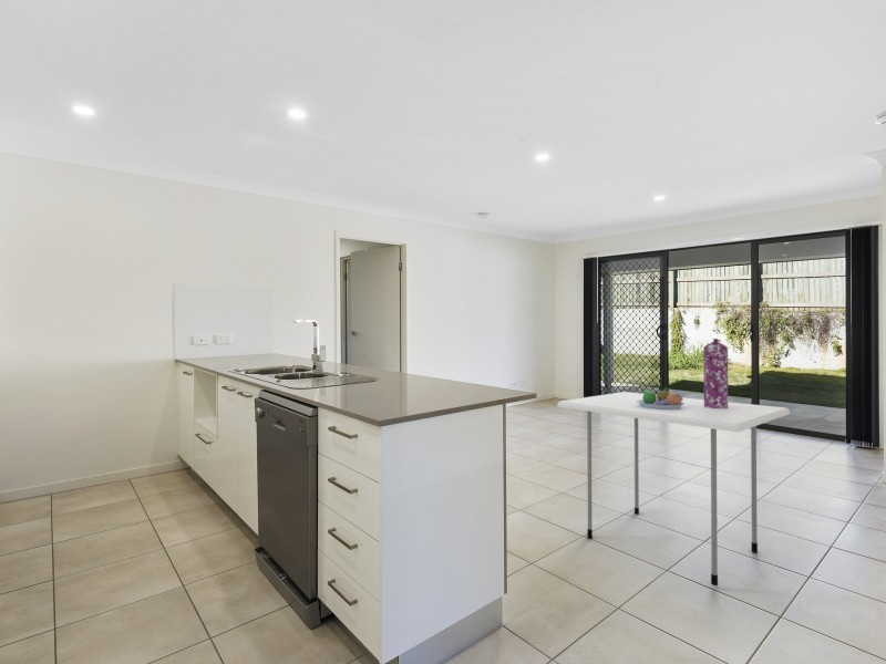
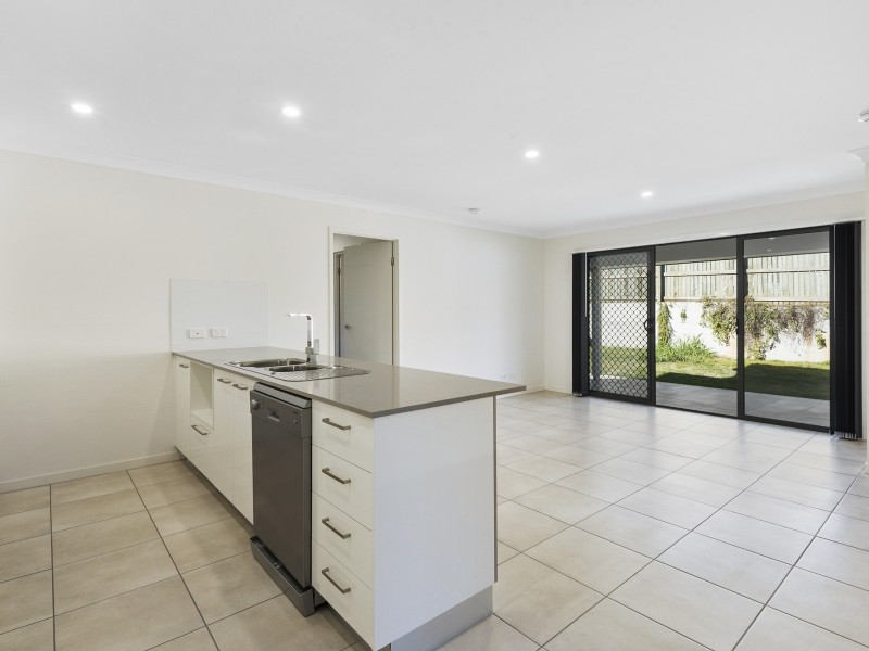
- dining table [556,391,791,587]
- fruit bowl [636,386,684,409]
- gas cylinder [702,338,729,408]
